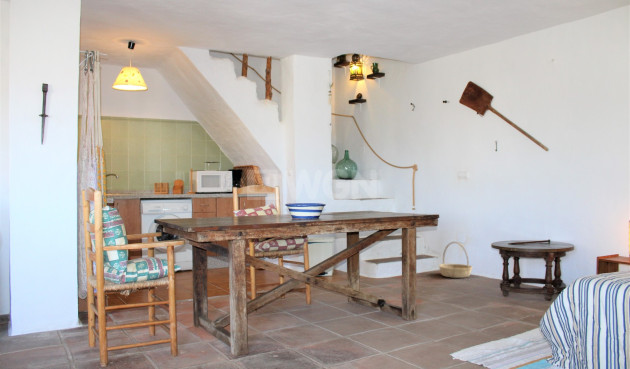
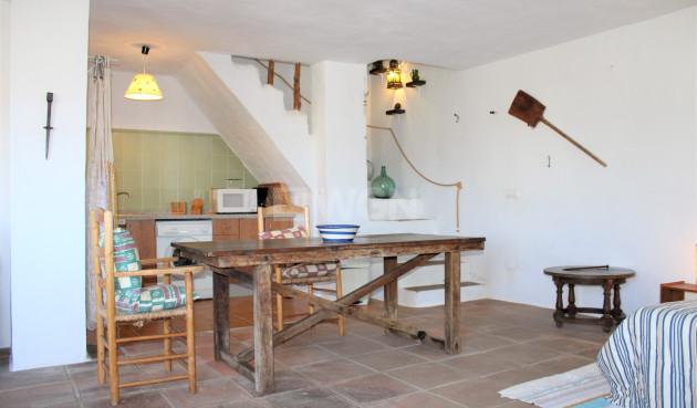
- basket [438,241,474,279]
